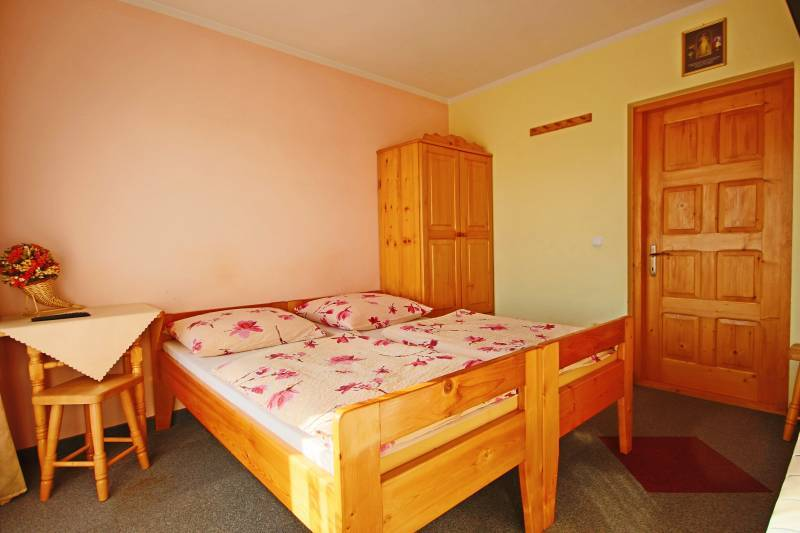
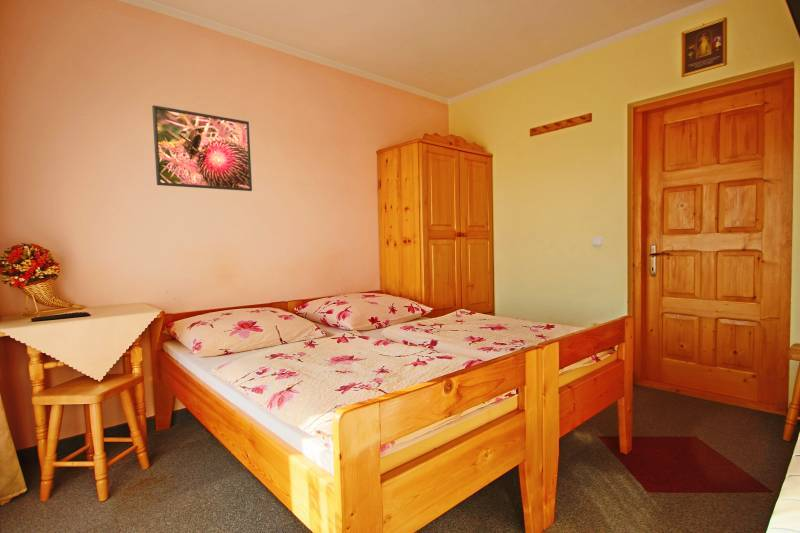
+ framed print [151,104,253,192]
